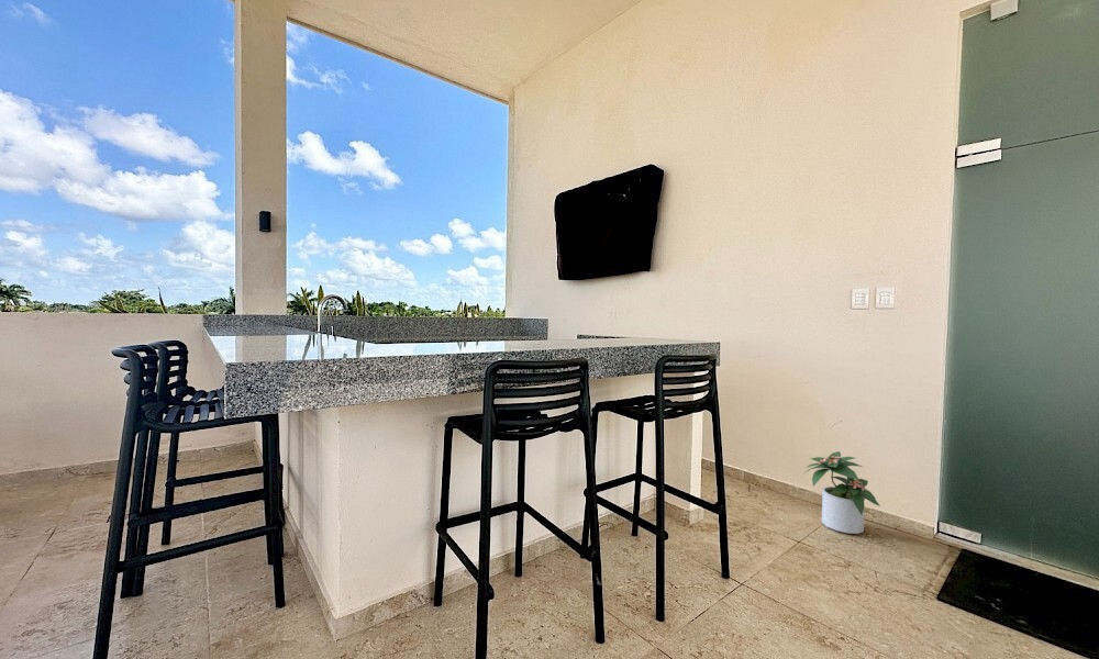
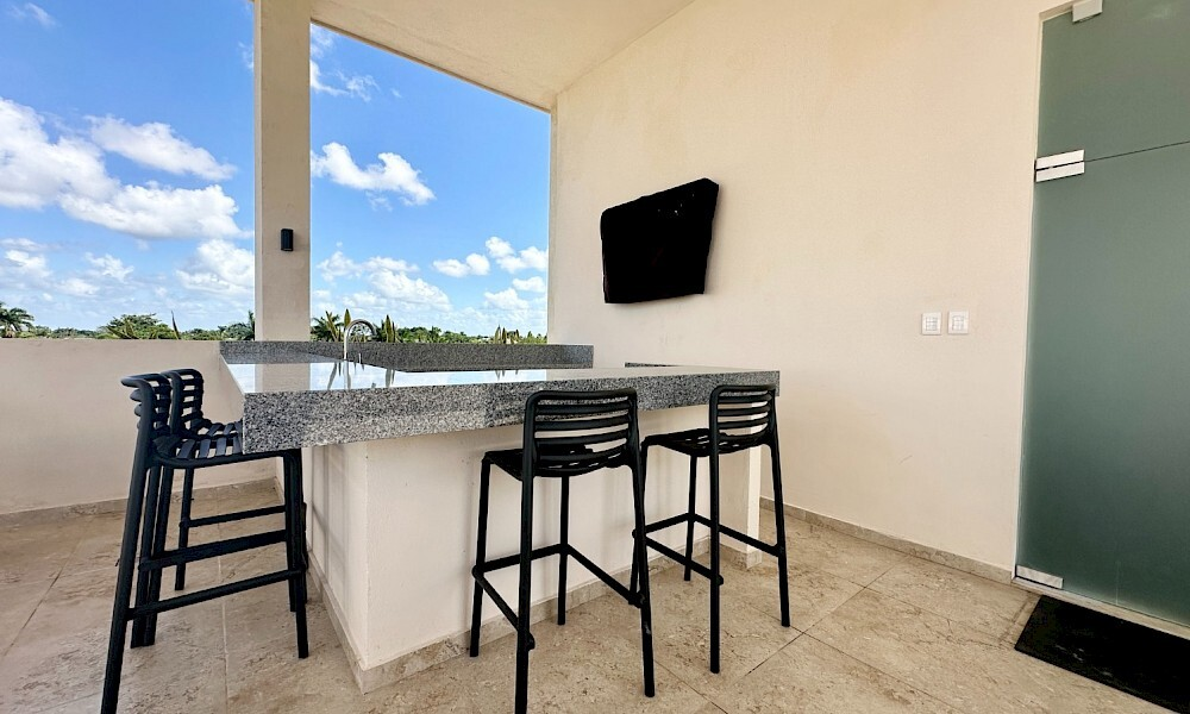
- potted plant [802,450,881,535]
